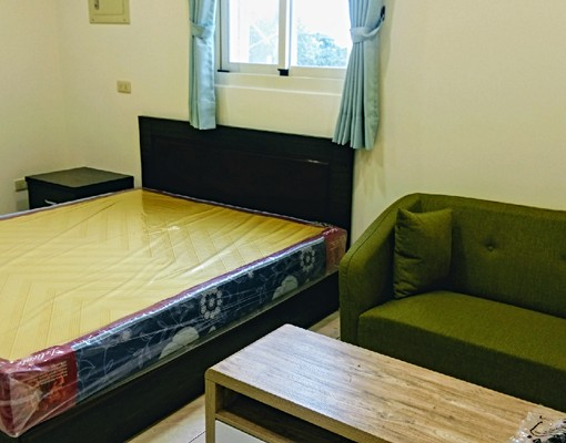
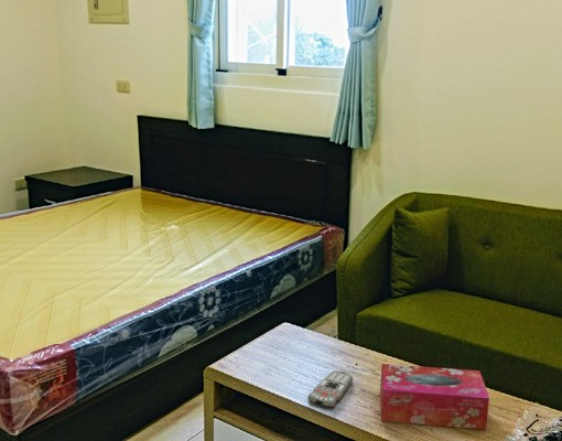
+ remote control [306,369,354,408]
+ tissue box [379,363,490,431]
